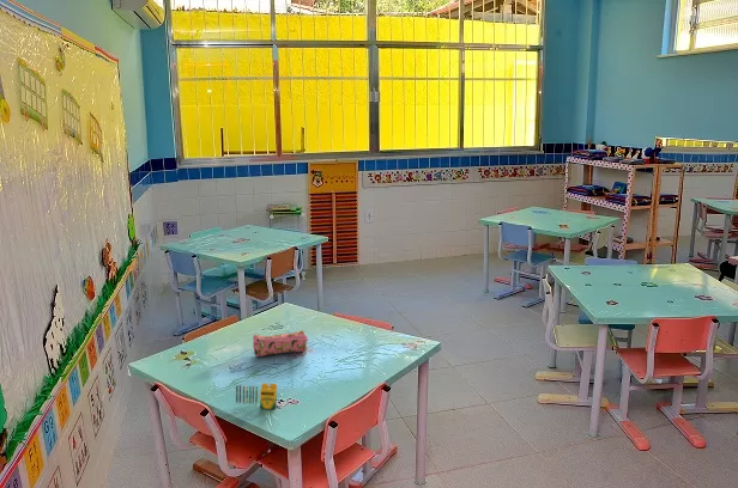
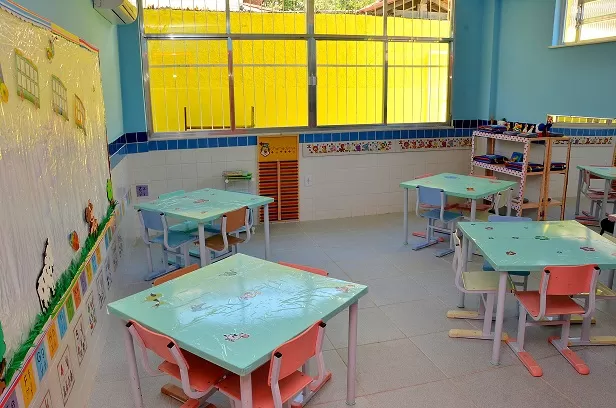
- pencil case [252,329,309,358]
- crayon [235,382,278,410]
